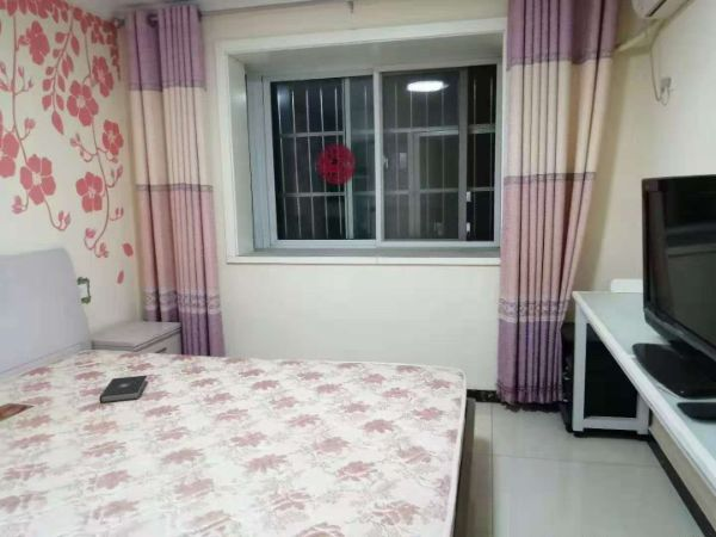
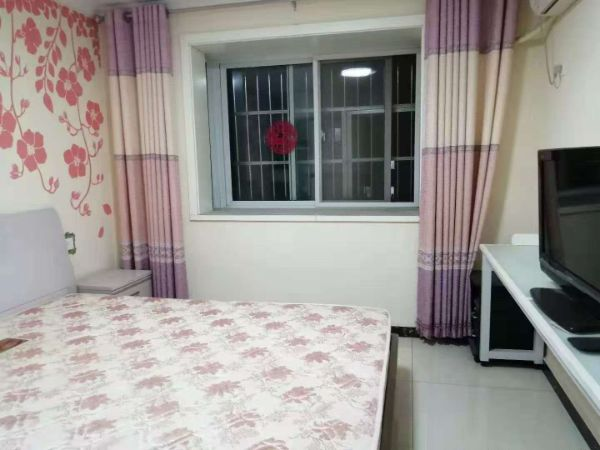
- book [98,375,148,403]
